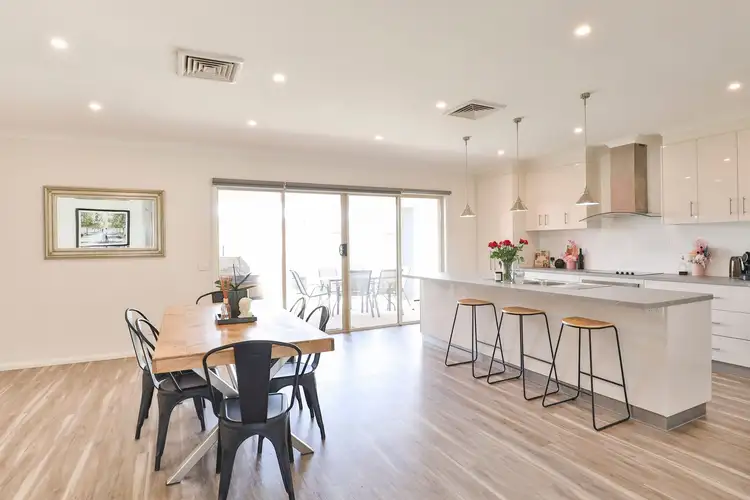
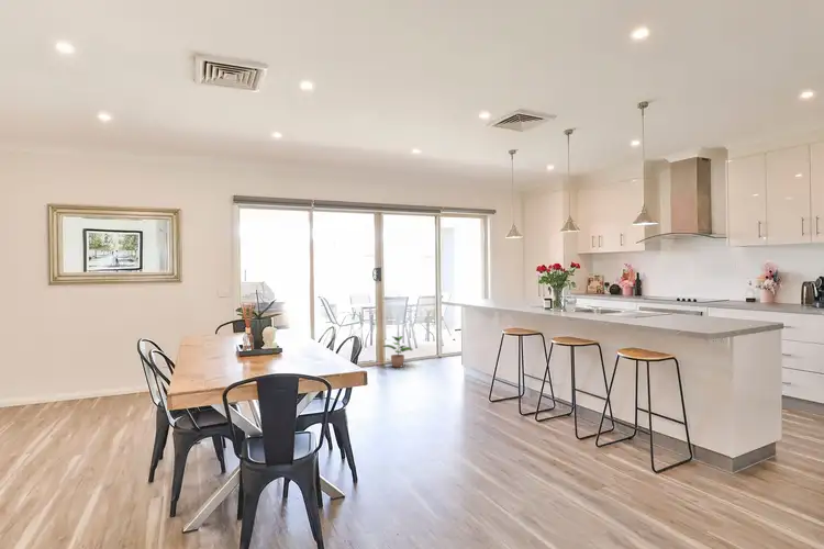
+ potted plant [382,335,413,369]
